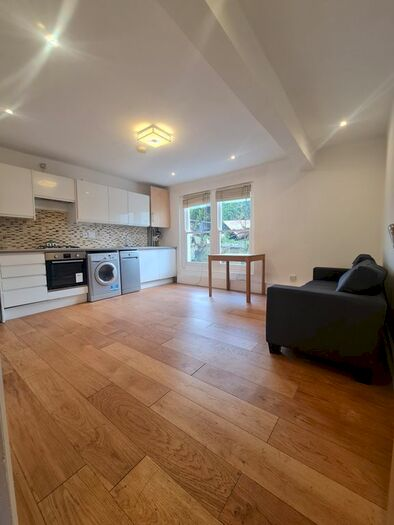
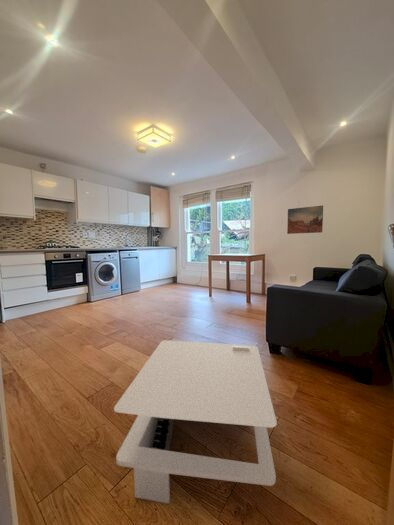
+ side table [113,339,278,505]
+ wall art [286,204,324,235]
